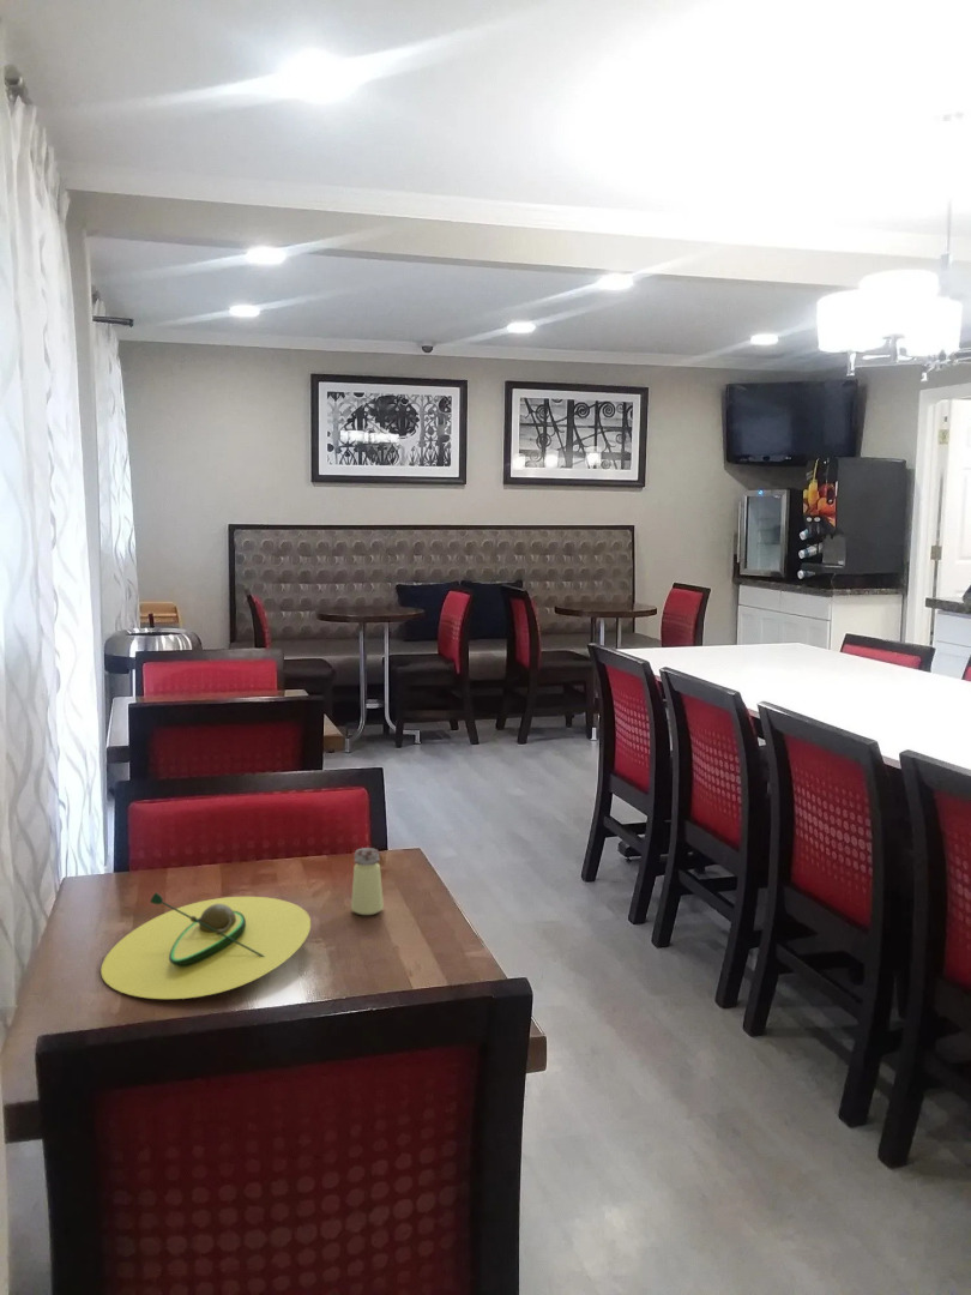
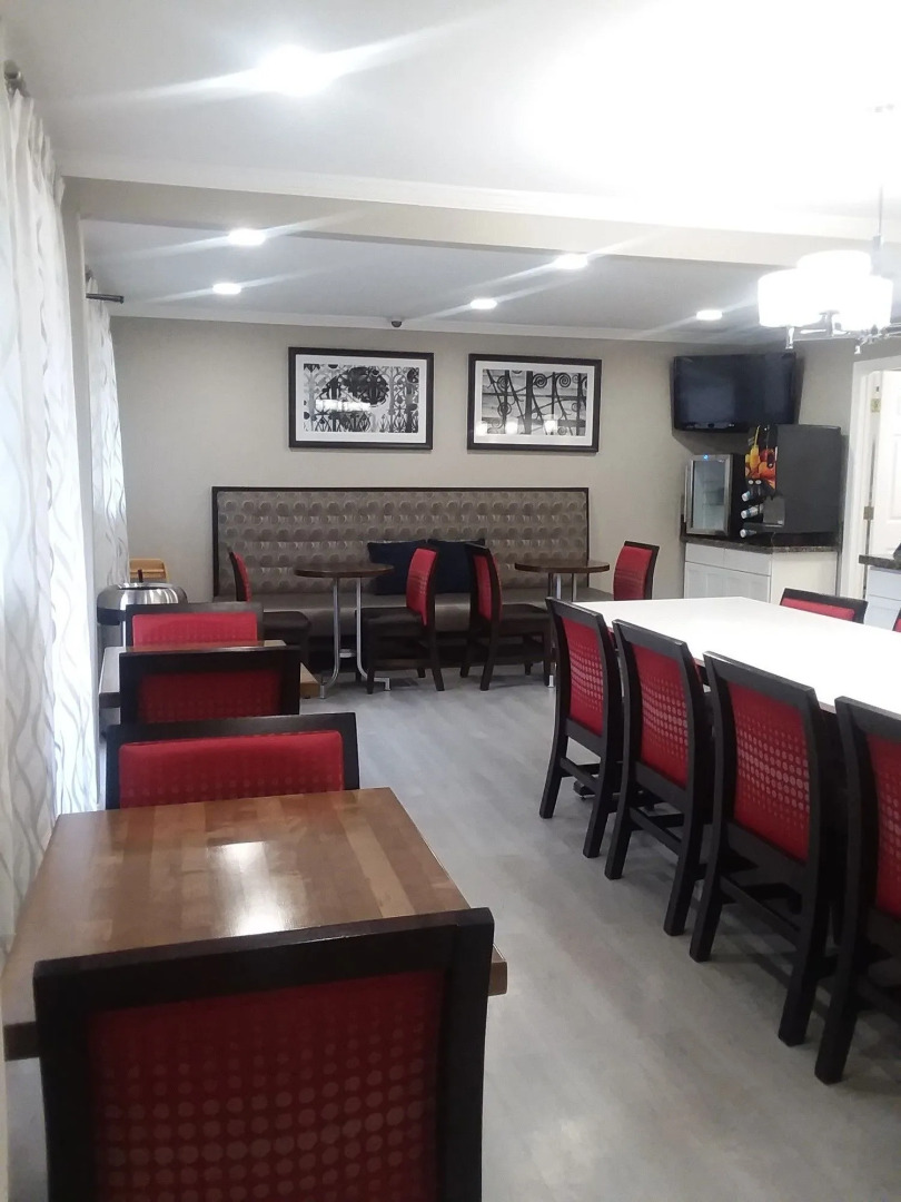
- avocado [99,892,312,1000]
- saltshaker [350,847,385,916]
